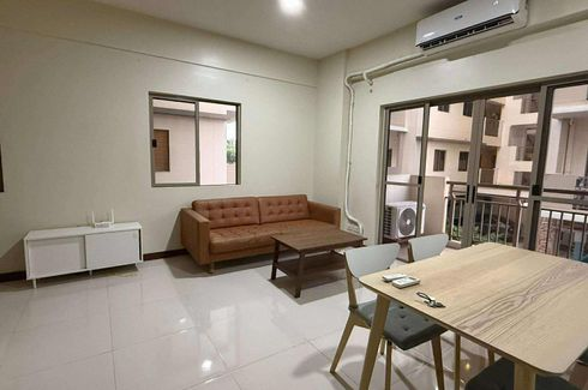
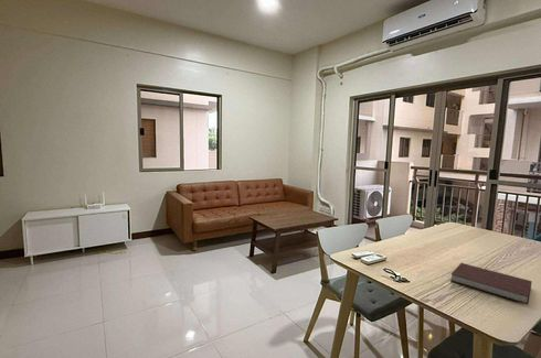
+ notebook [449,262,532,305]
